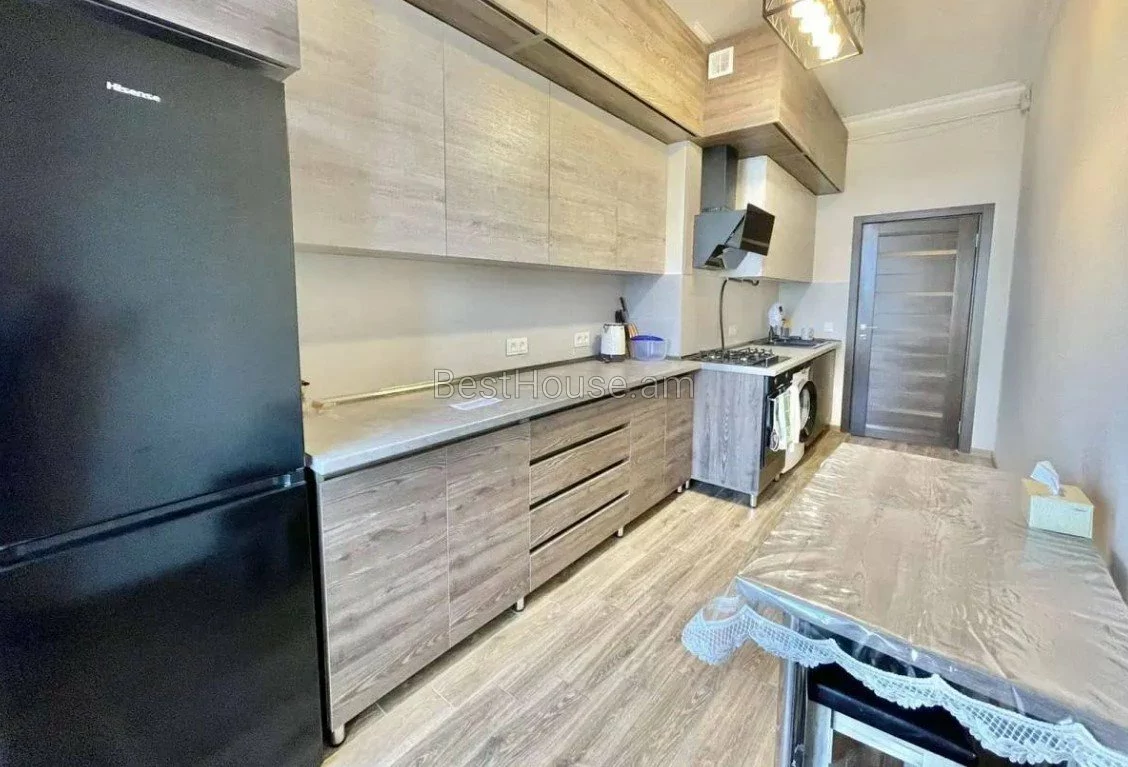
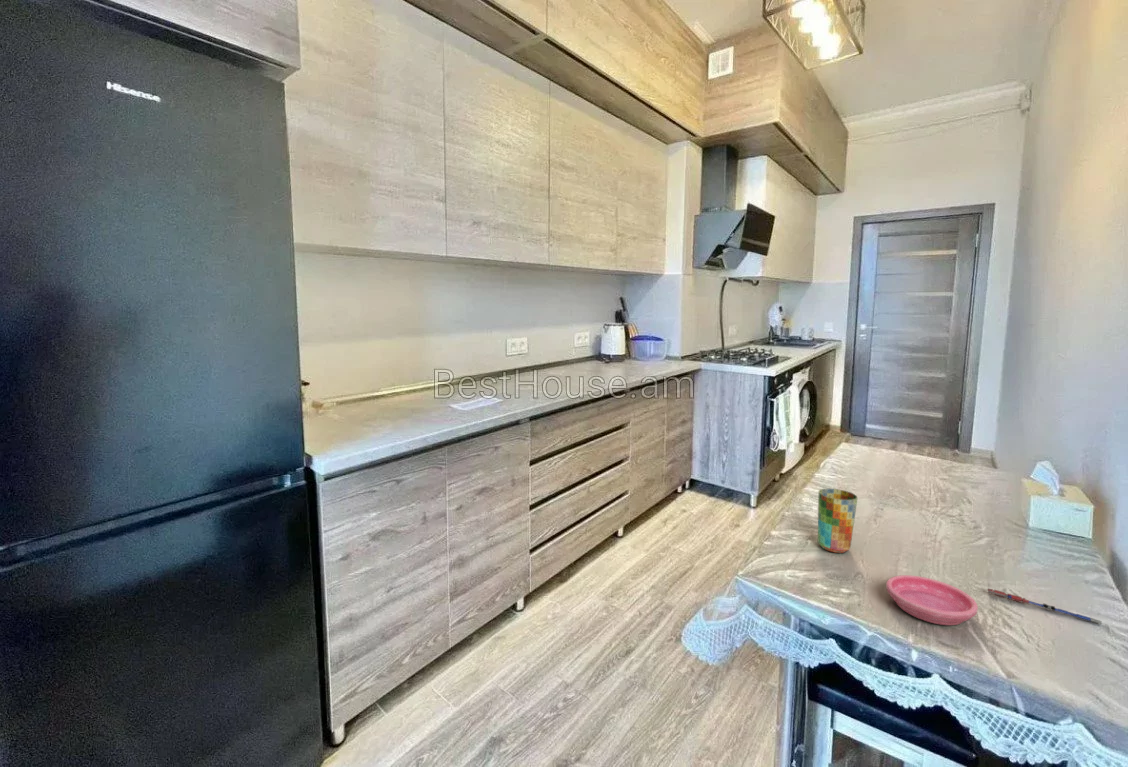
+ saucer [885,574,979,626]
+ pen [987,588,1103,625]
+ cup [817,488,858,554]
